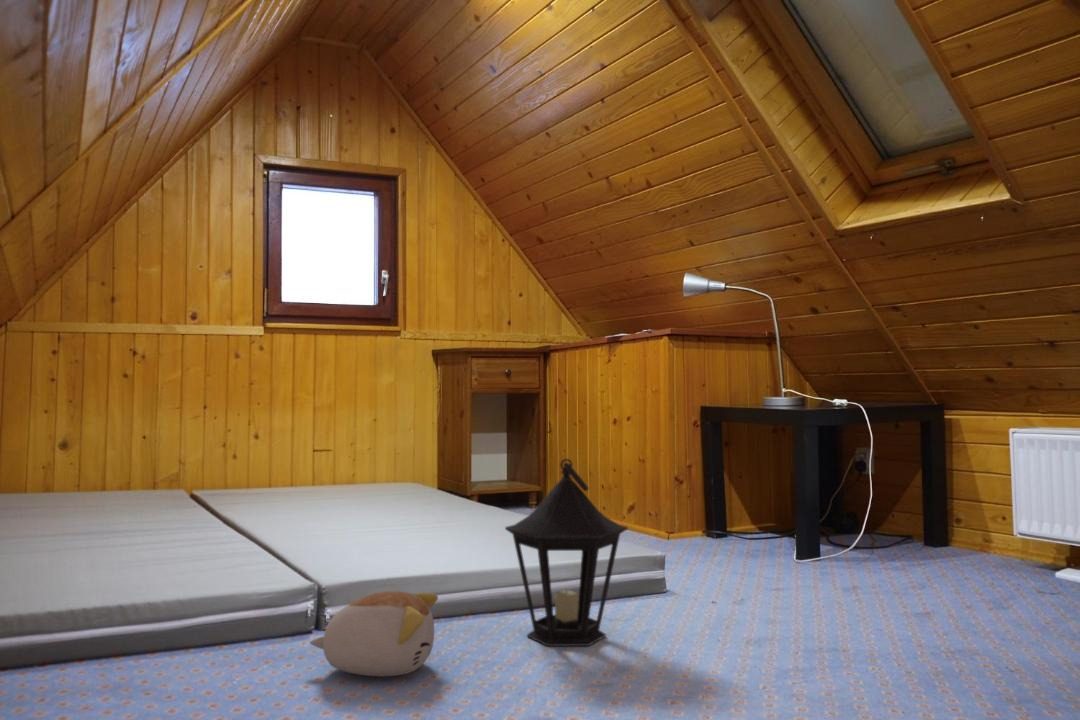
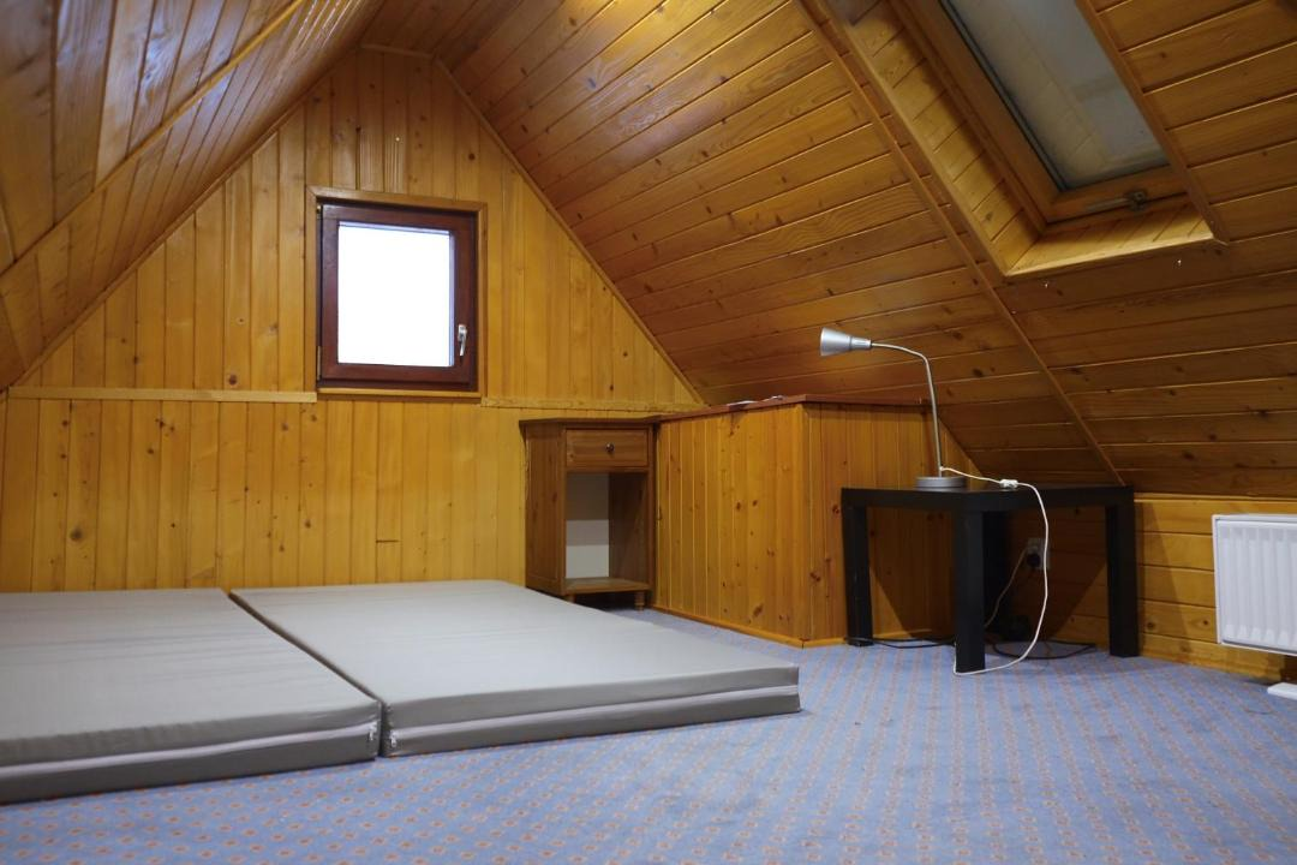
- plush toy [309,590,439,677]
- lantern [504,458,629,647]
